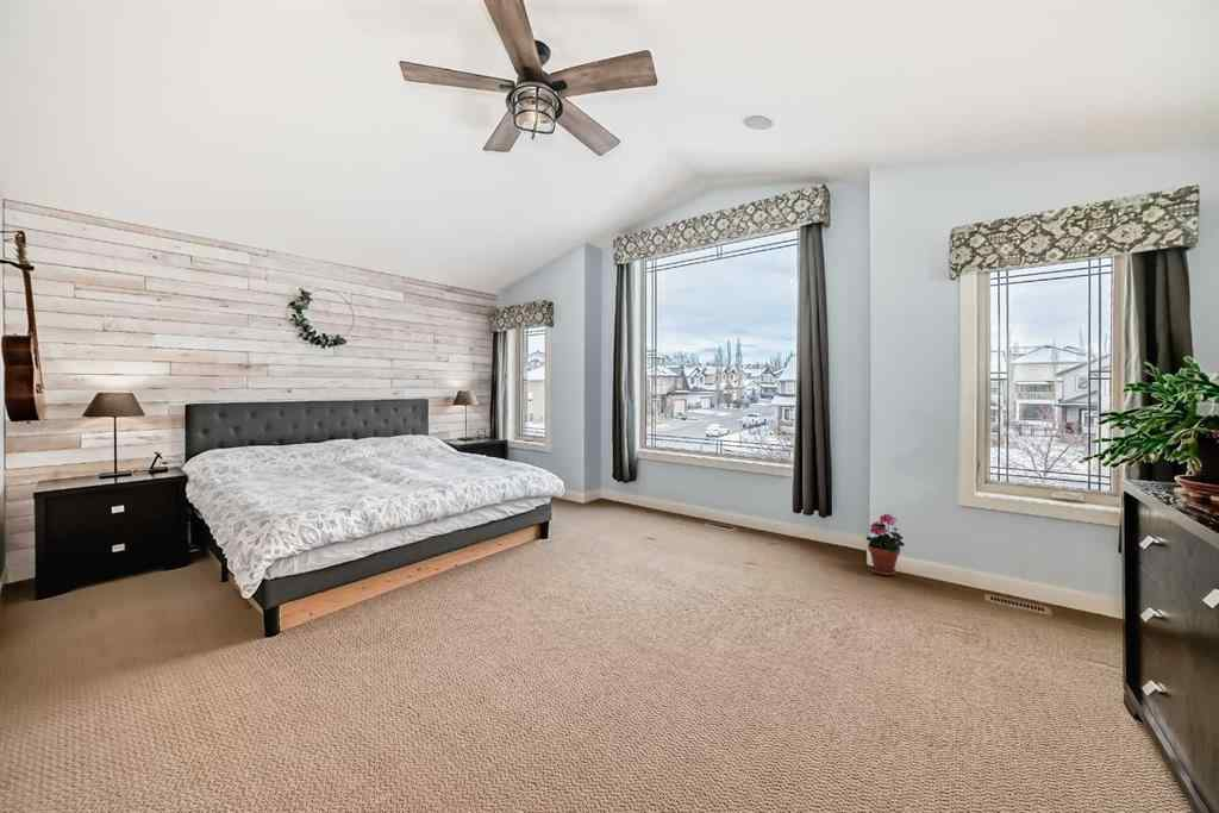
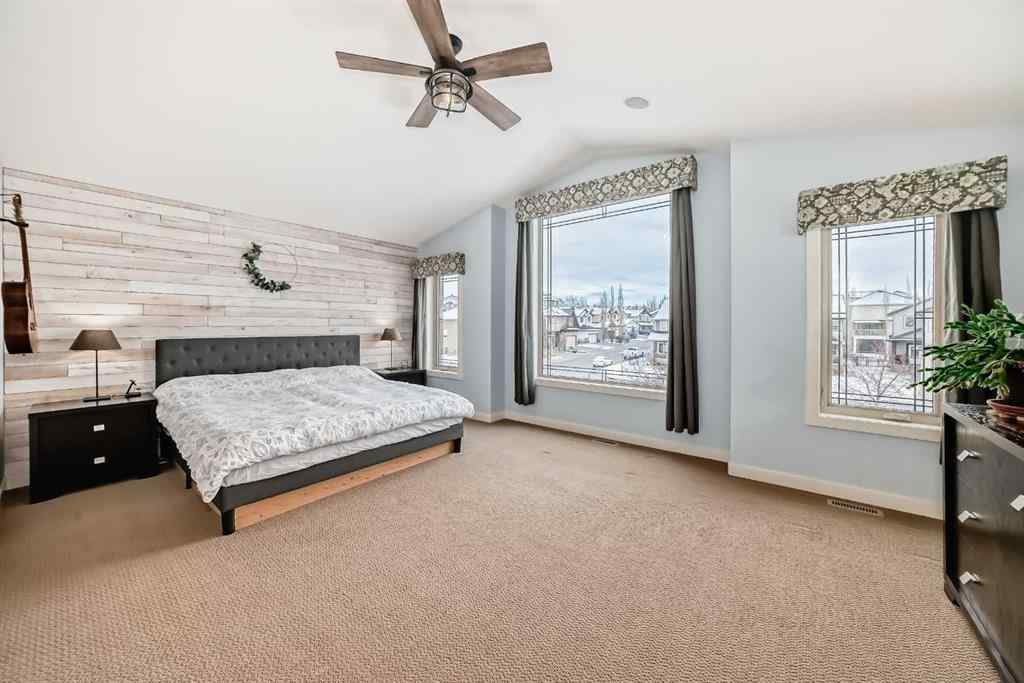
- potted plant [865,513,906,577]
